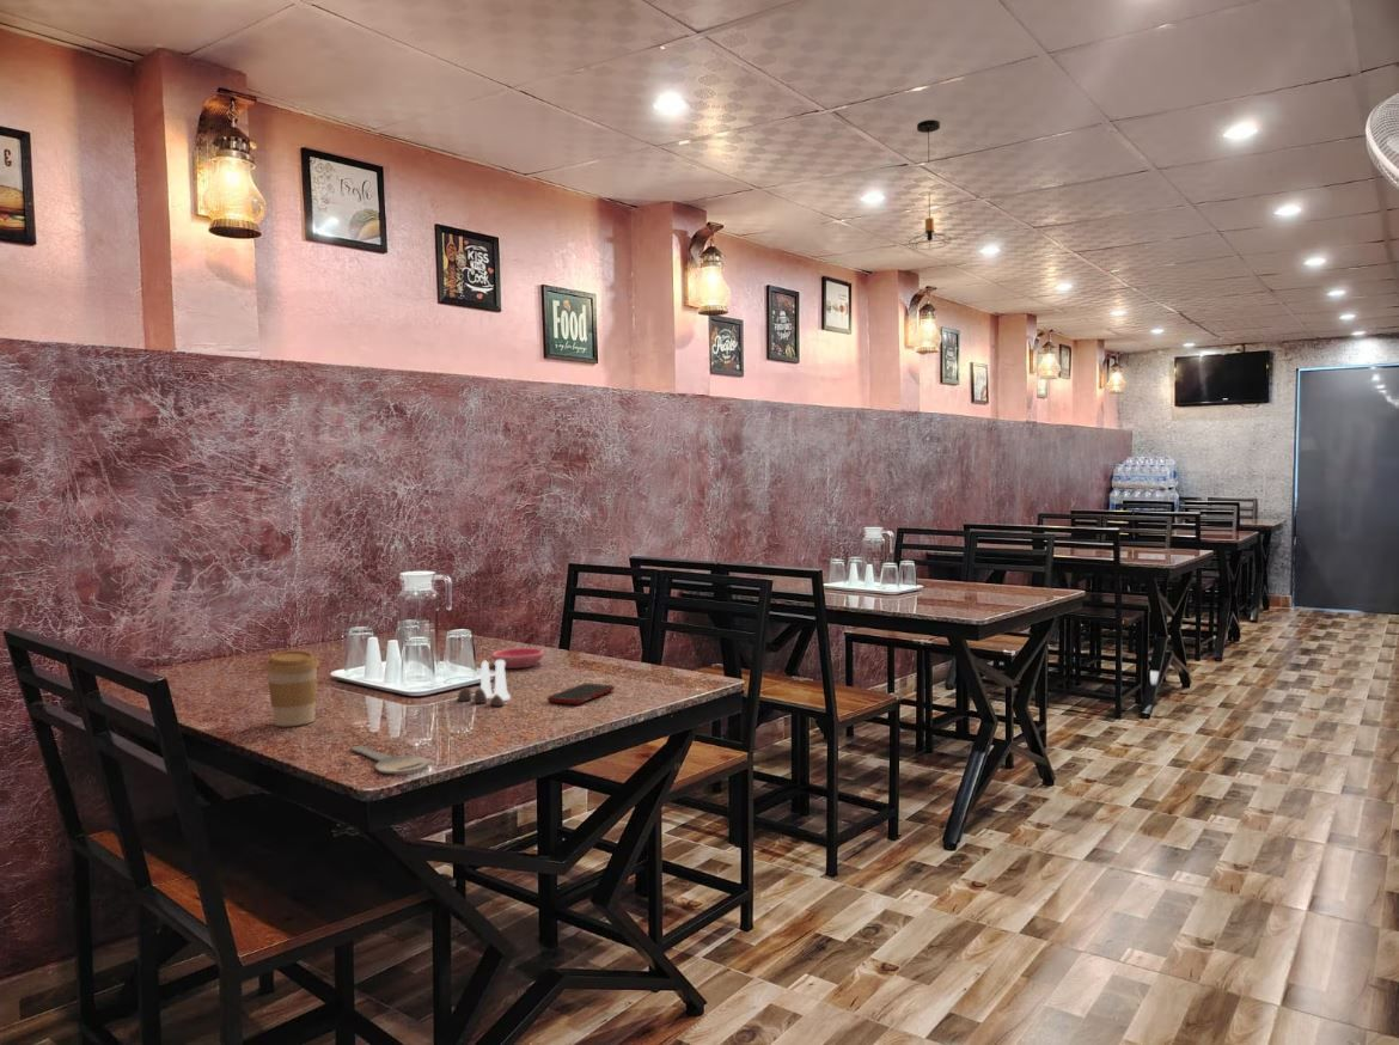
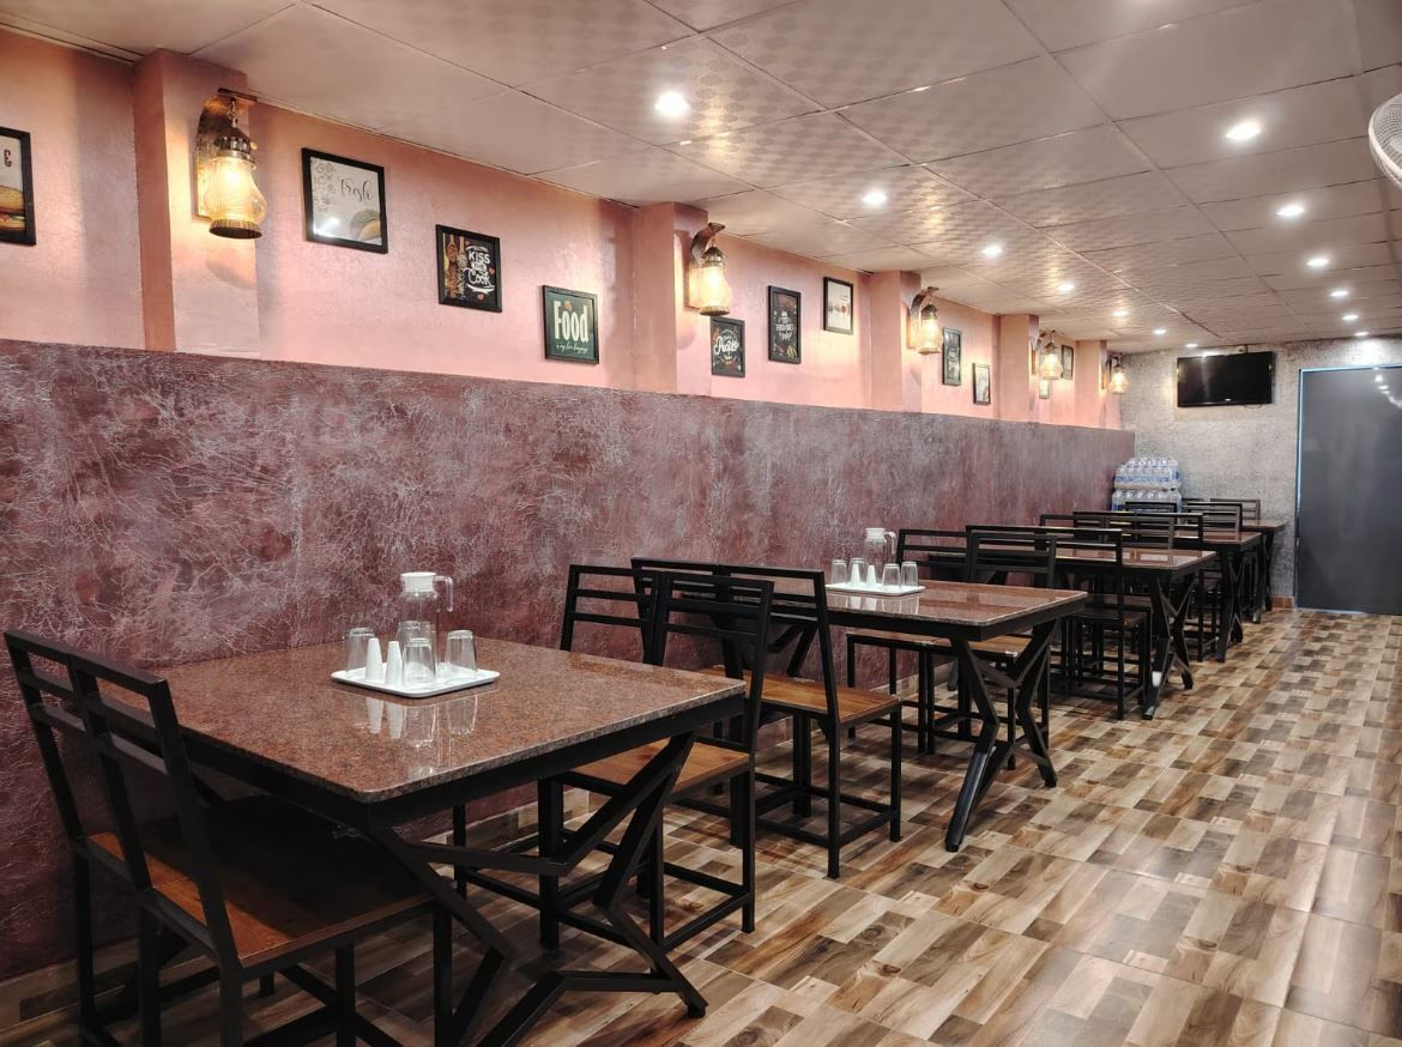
- key [350,745,430,775]
- coffee cup [264,649,320,727]
- salt and pepper shaker set [456,659,512,707]
- pendant light [908,118,952,252]
- saucer [490,647,545,670]
- cell phone [546,683,616,705]
